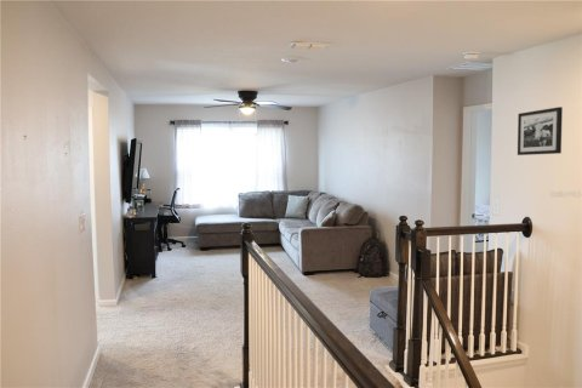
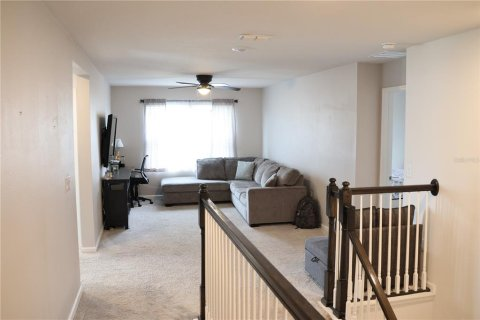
- picture frame [517,105,564,156]
